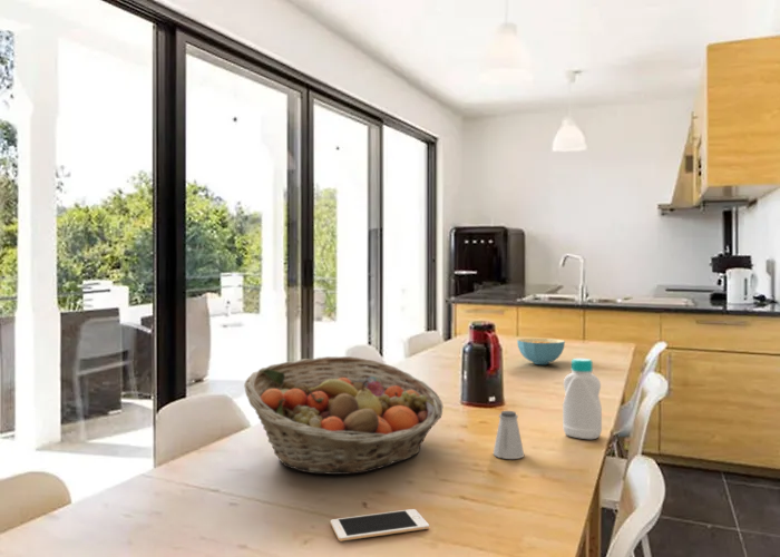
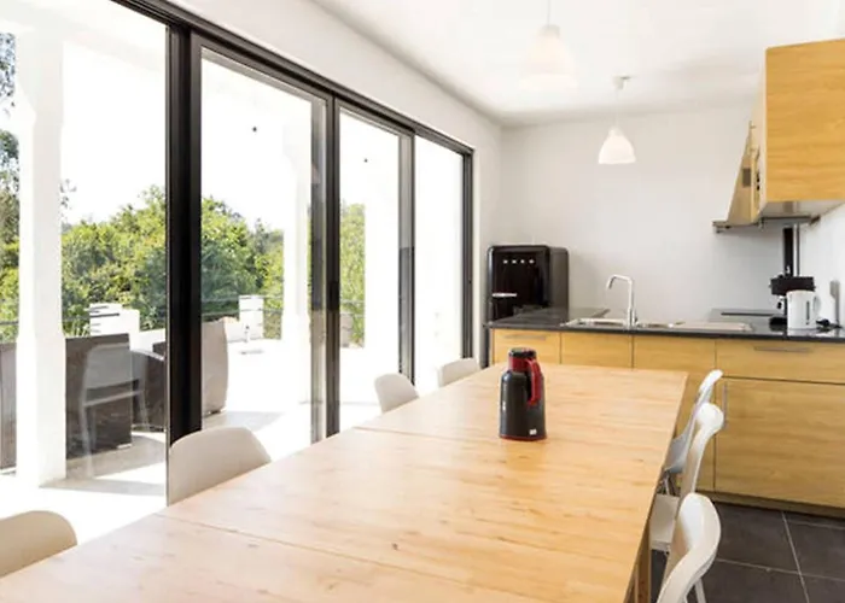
- bottle [562,358,603,440]
- cell phone [330,508,430,543]
- cereal bowl [516,338,566,365]
- saltshaker [493,410,525,460]
- fruit basket [243,355,445,476]
